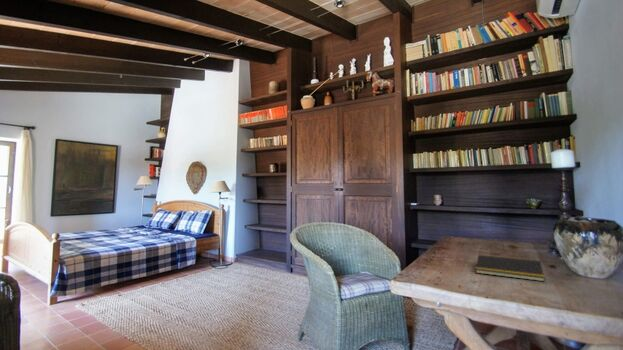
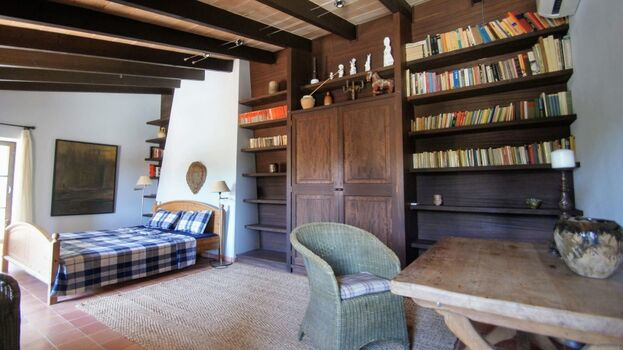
- notepad [475,254,545,282]
